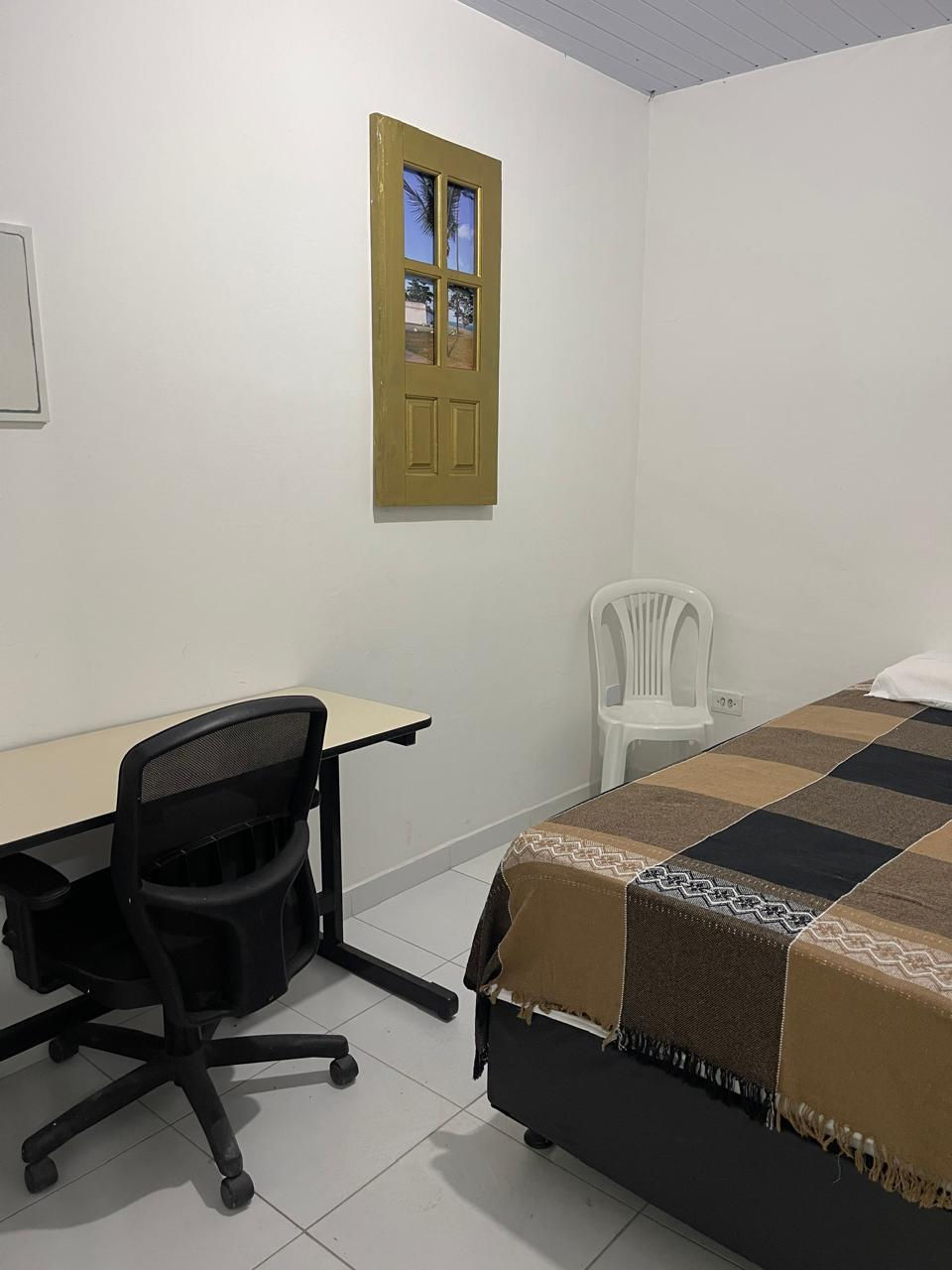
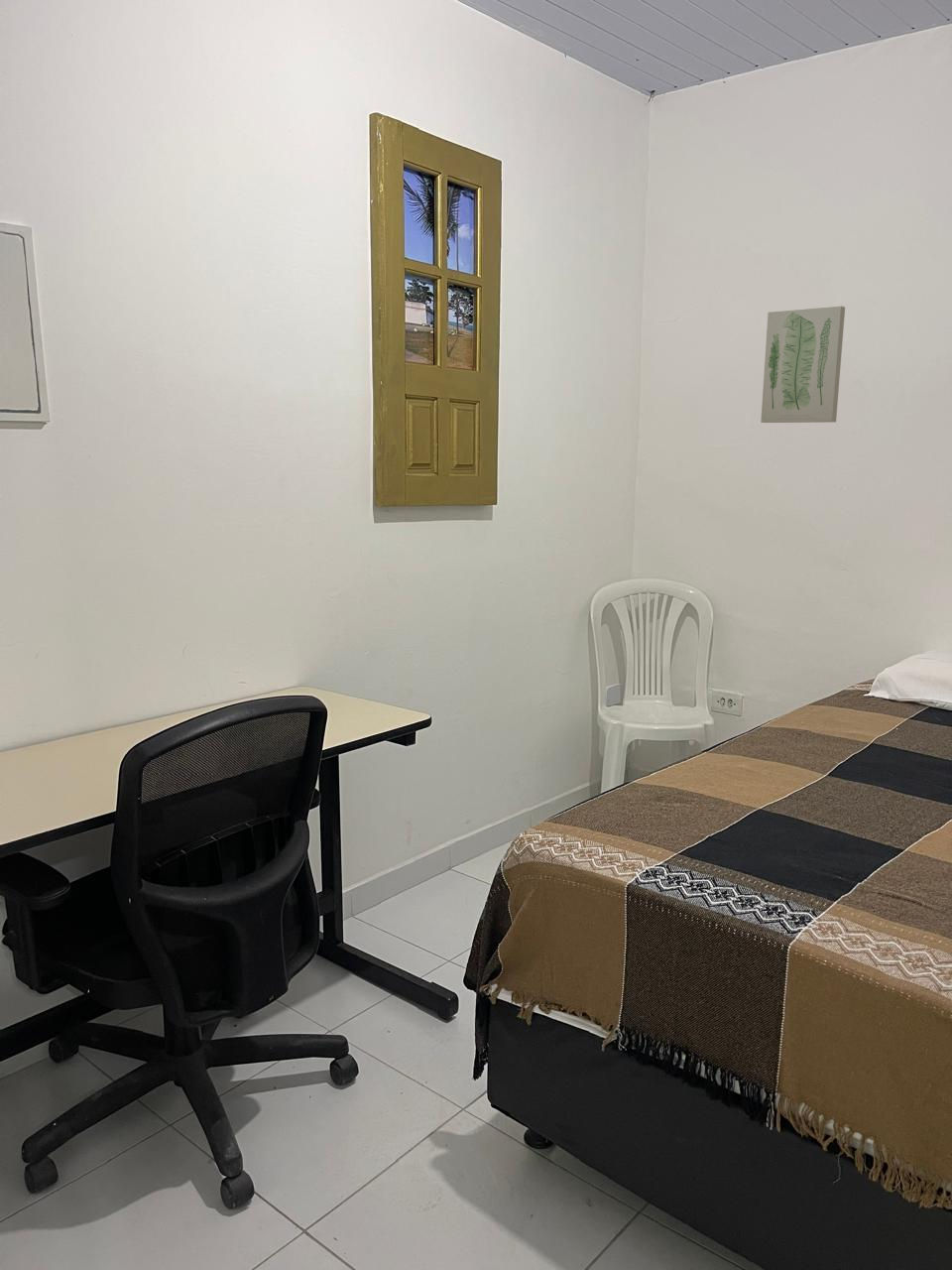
+ wall art [760,305,846,424]
